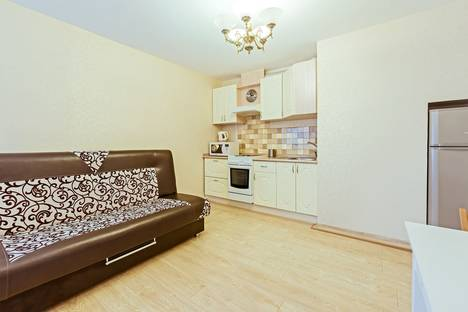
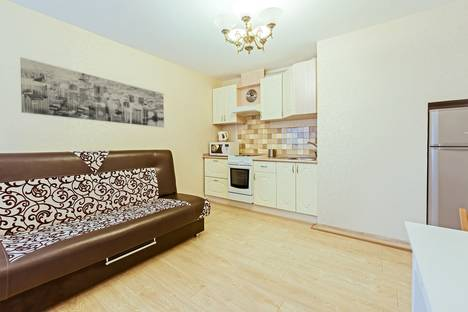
+ wall art [19,57,165,128]
